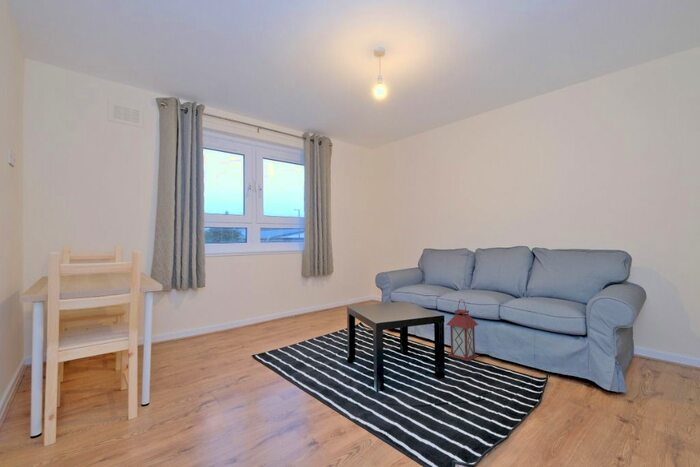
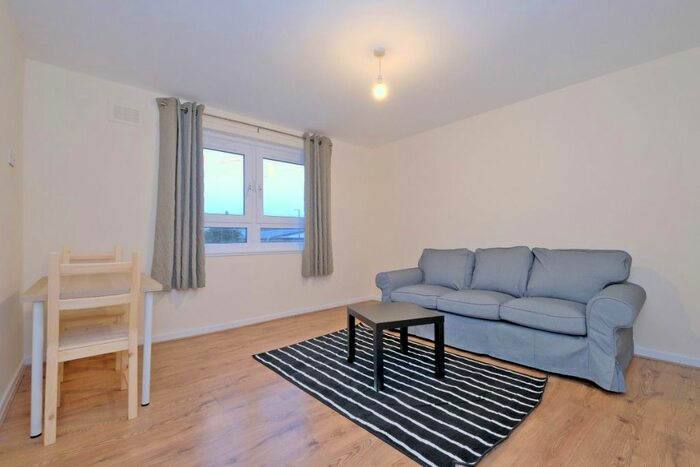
- lantern [445,299,480,362]
